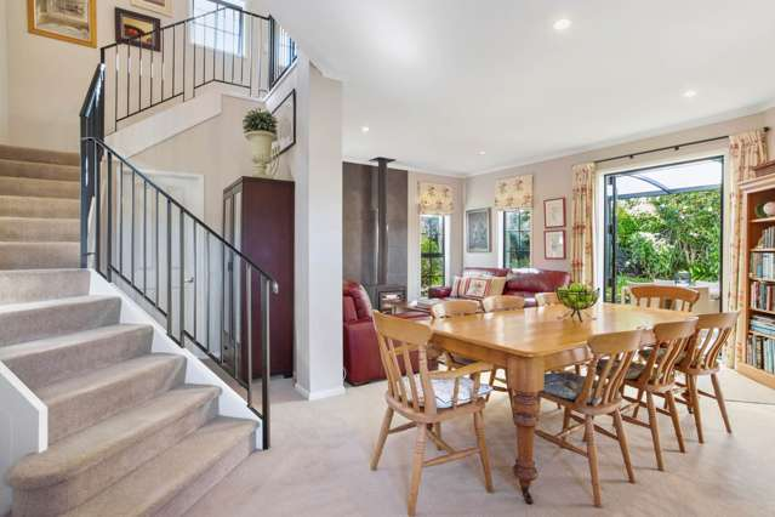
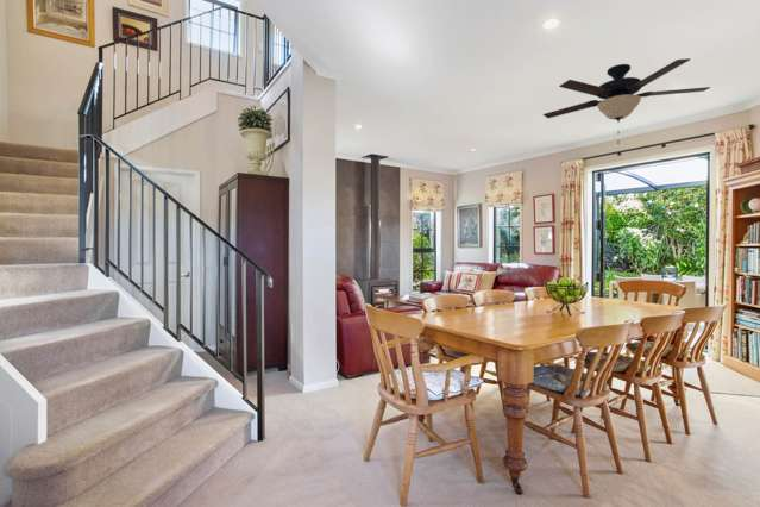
+ ceiling fan [542,57,711,144]
